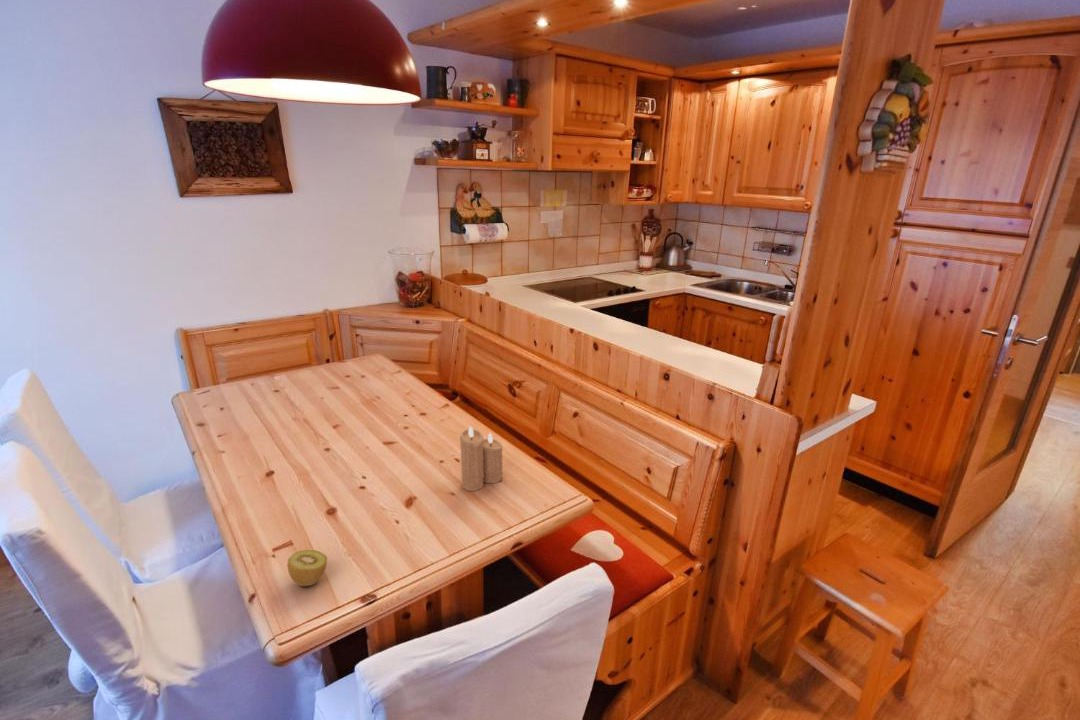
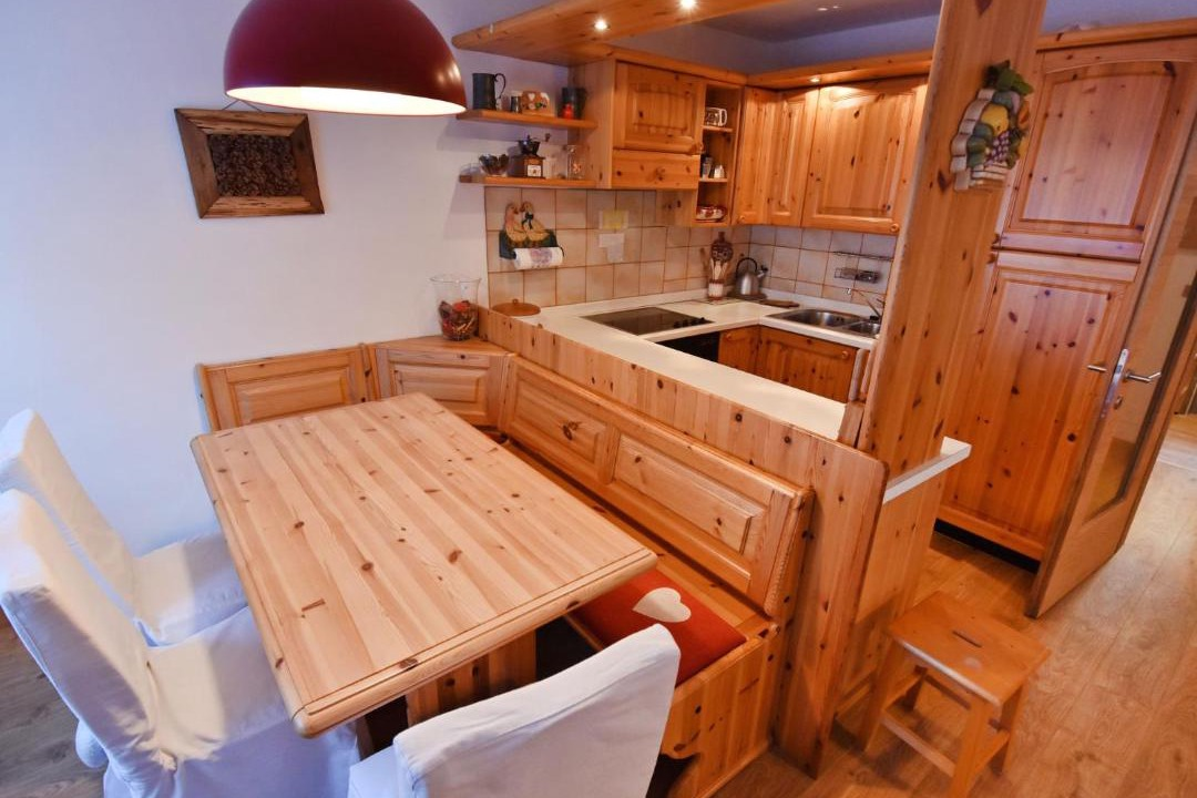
- candle [459,425,504,492]
- fruit [287,549,328,589]
